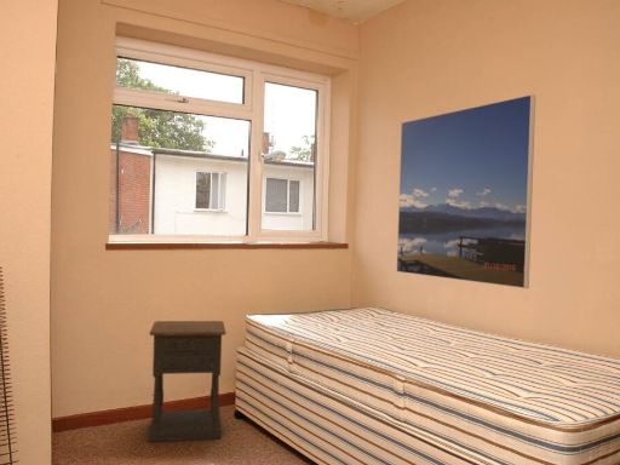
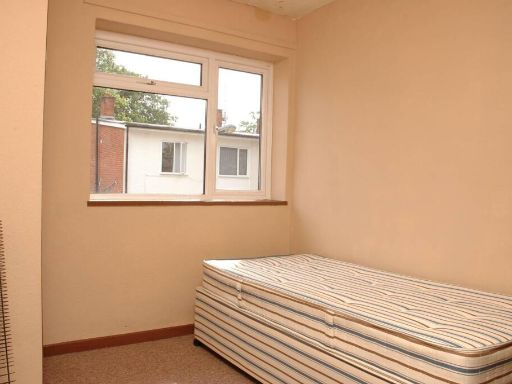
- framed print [396,93,536,289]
- nightstand [147,320,228,443]
